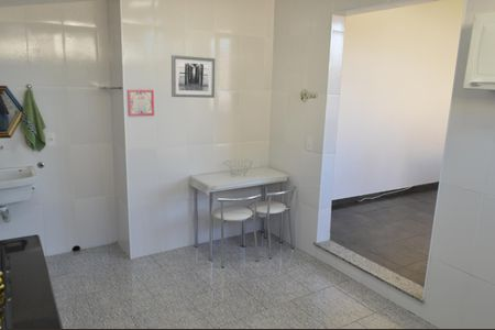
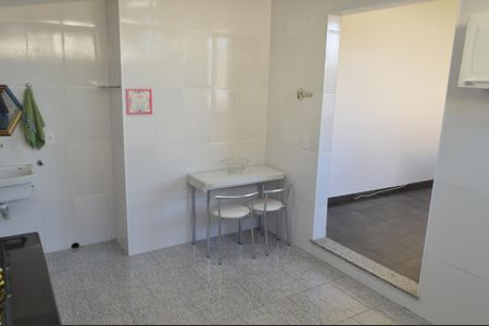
- wall art [170,54,216,99]
